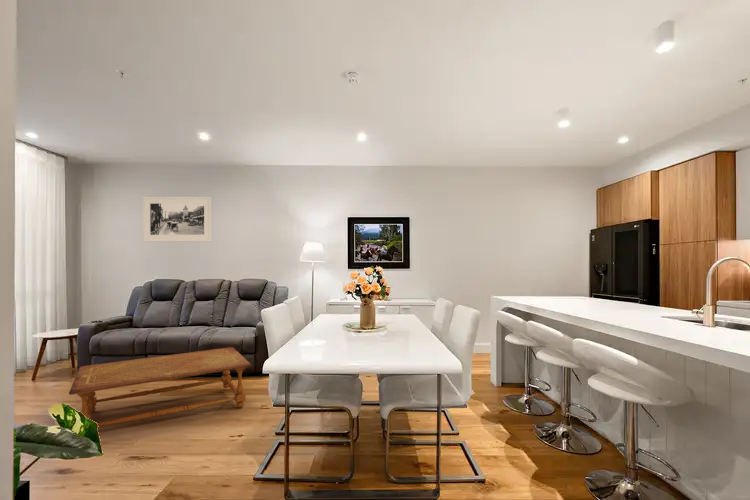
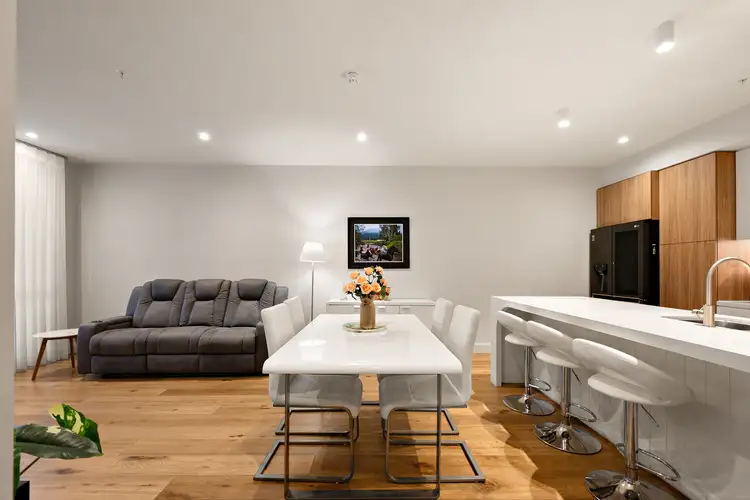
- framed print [142,196,212,243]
- coffee table [68,346,252,427]
